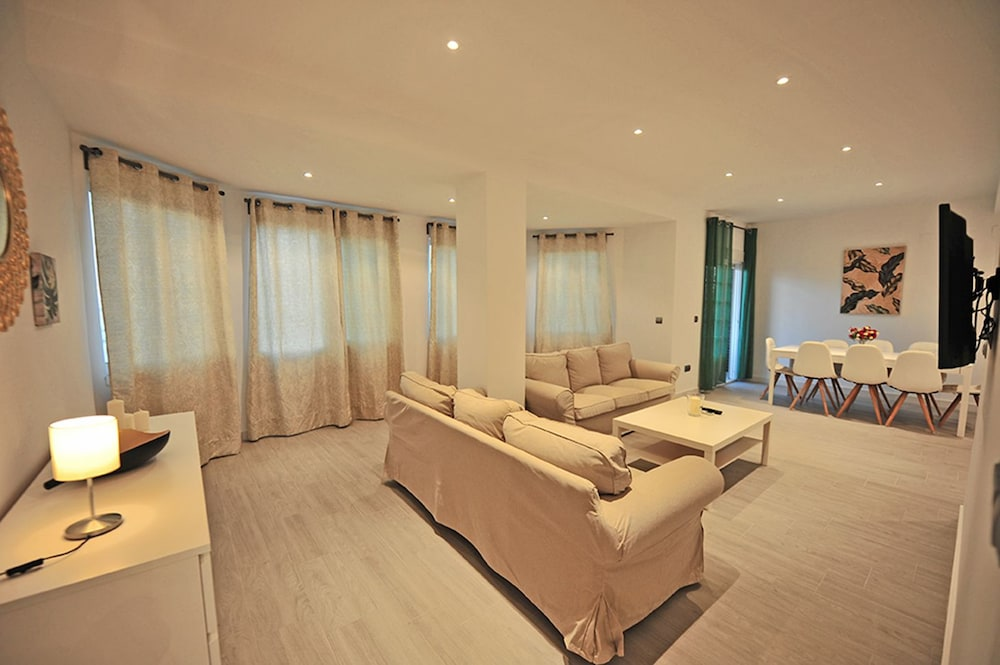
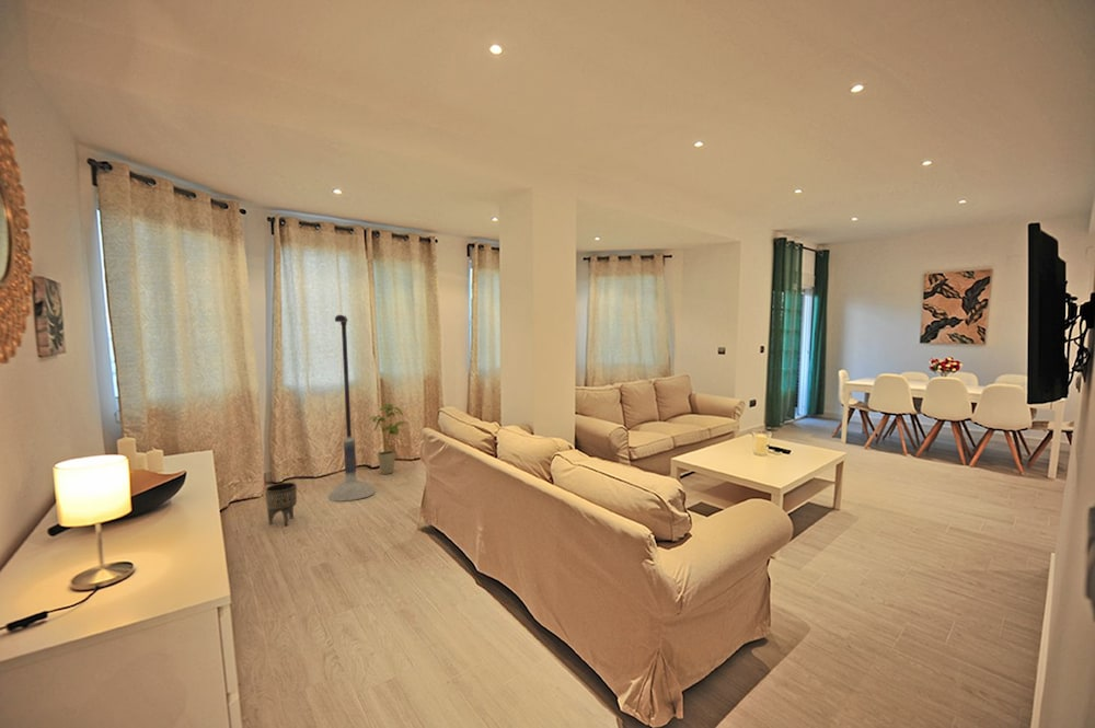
+ planter [264,482,298,528]
+ house plant [368,403,407,475]
+ floor lamp [327,314,377,502]
